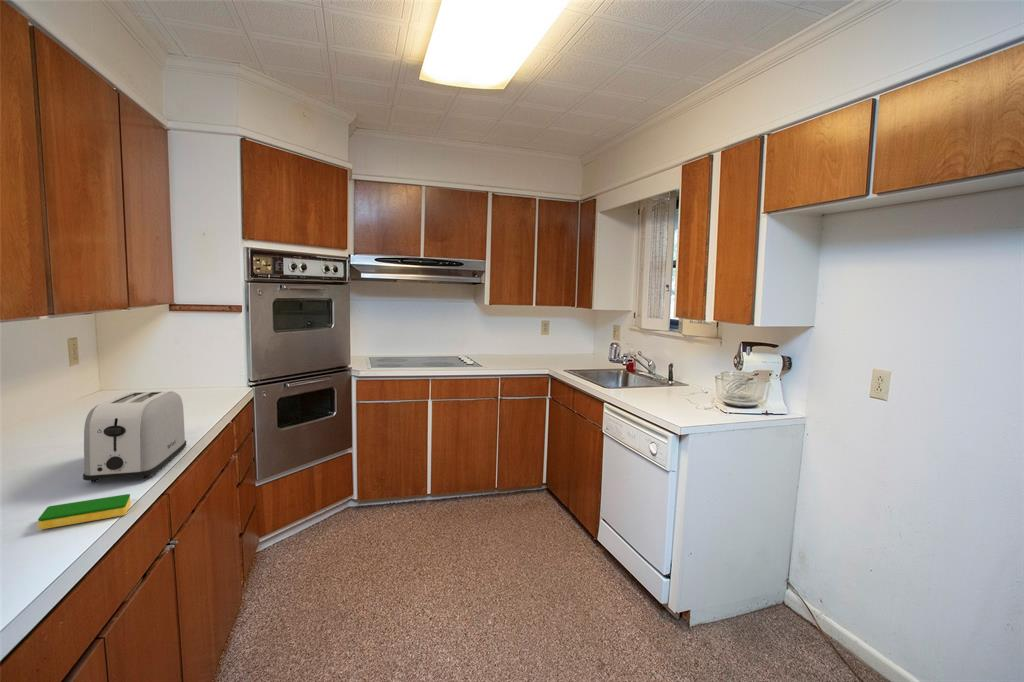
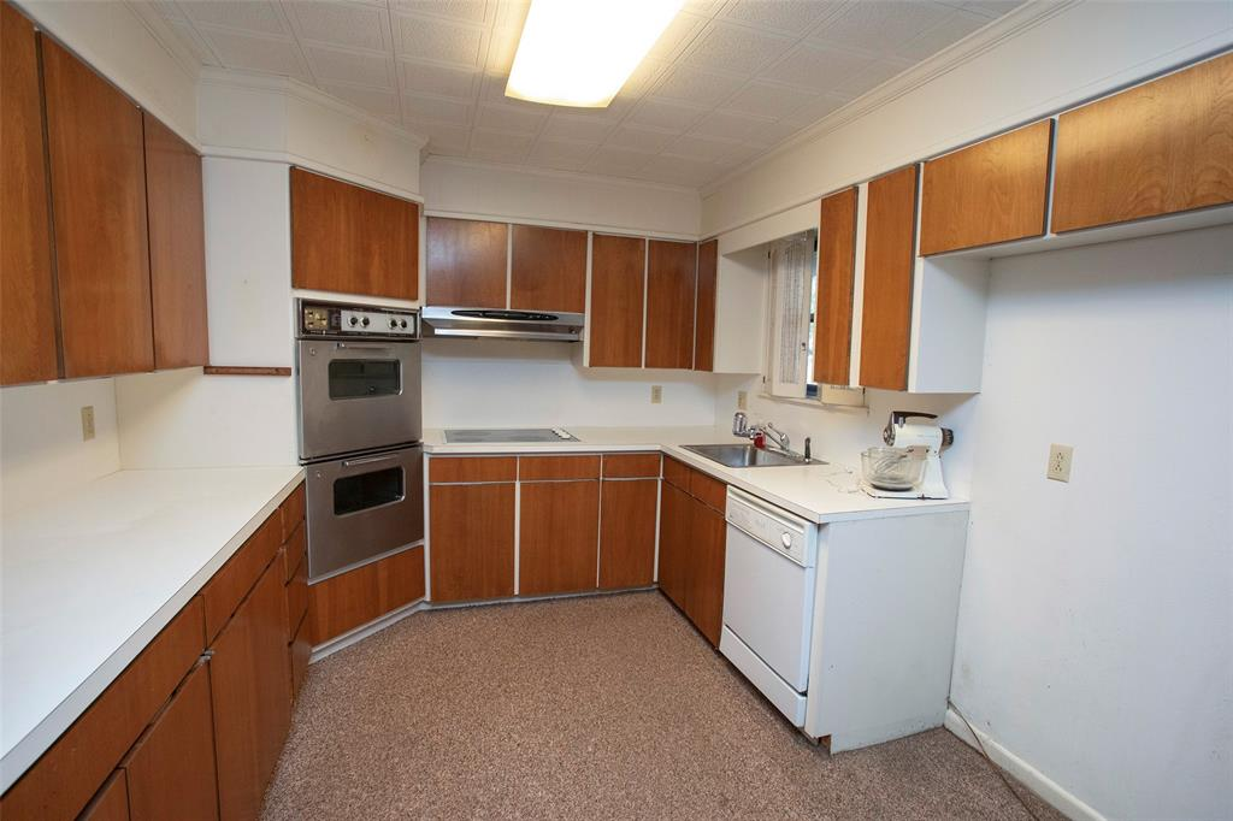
- toaster [82,390,187,483]
- dish sponge [37,493,131,530]
